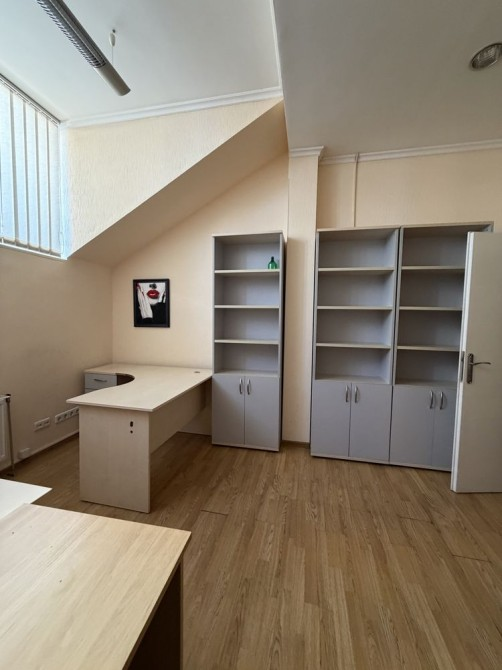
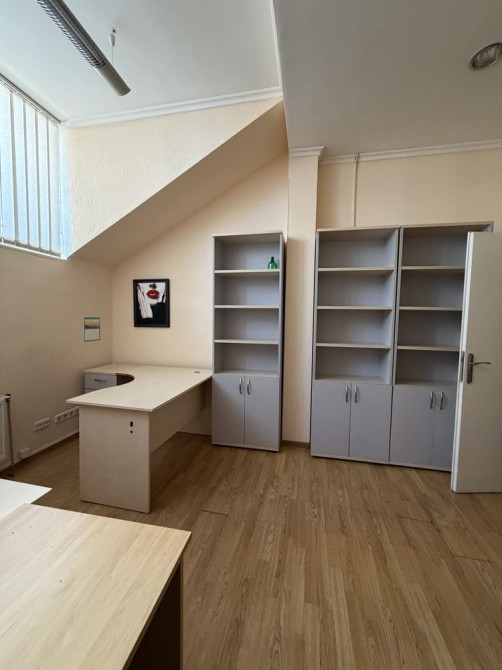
+ calendar [82,315,101,343]
